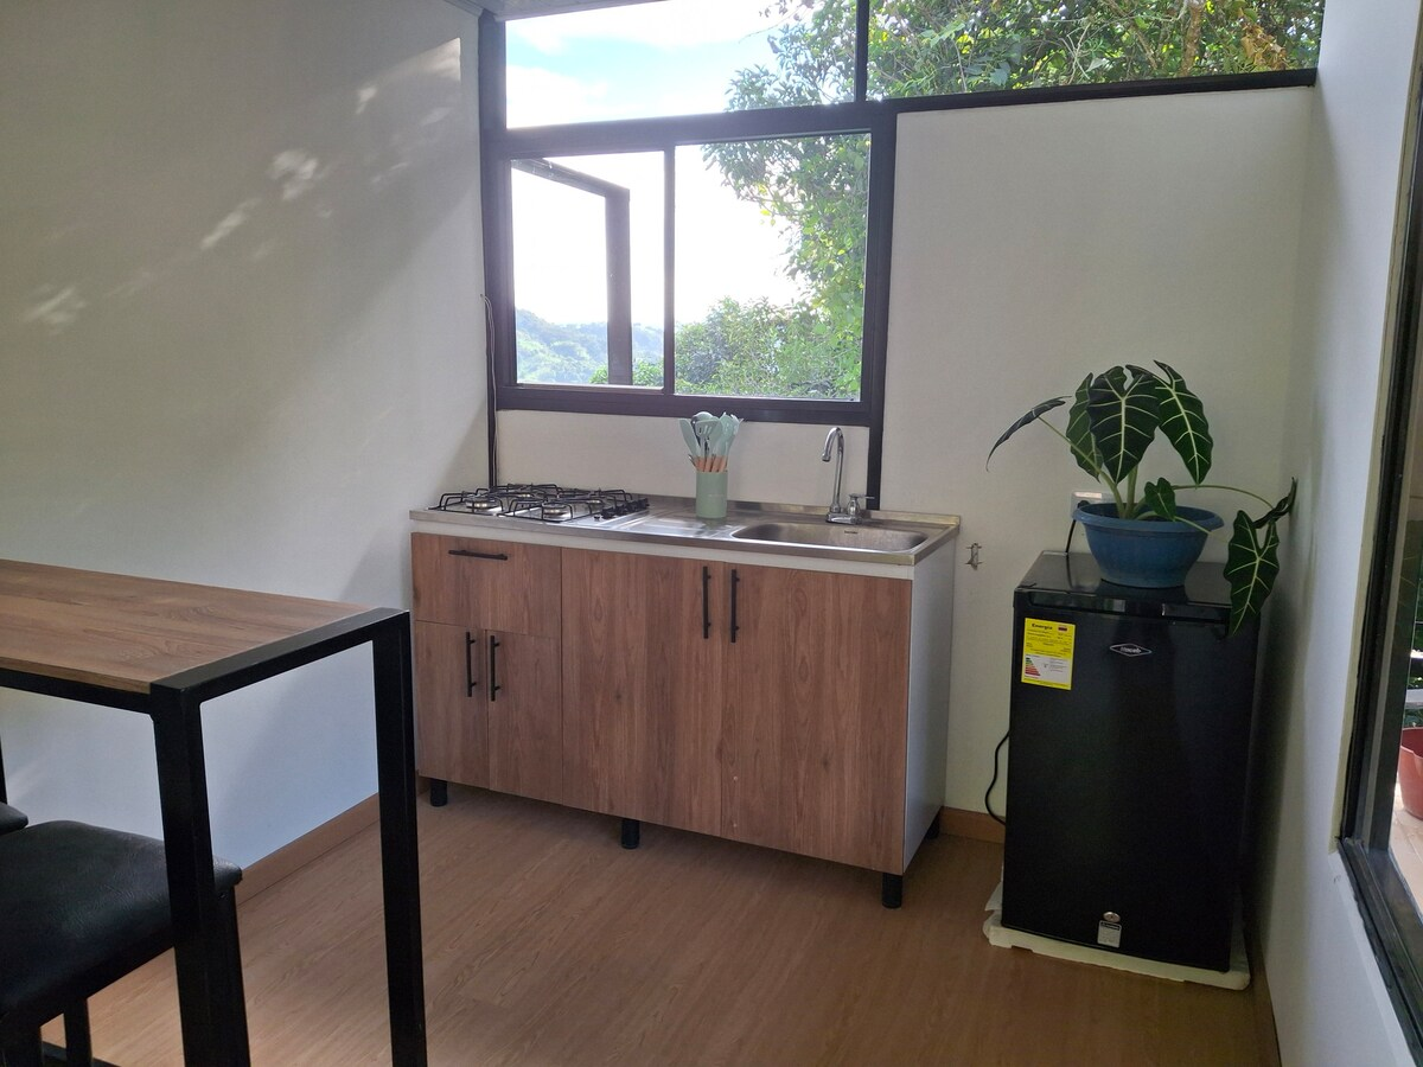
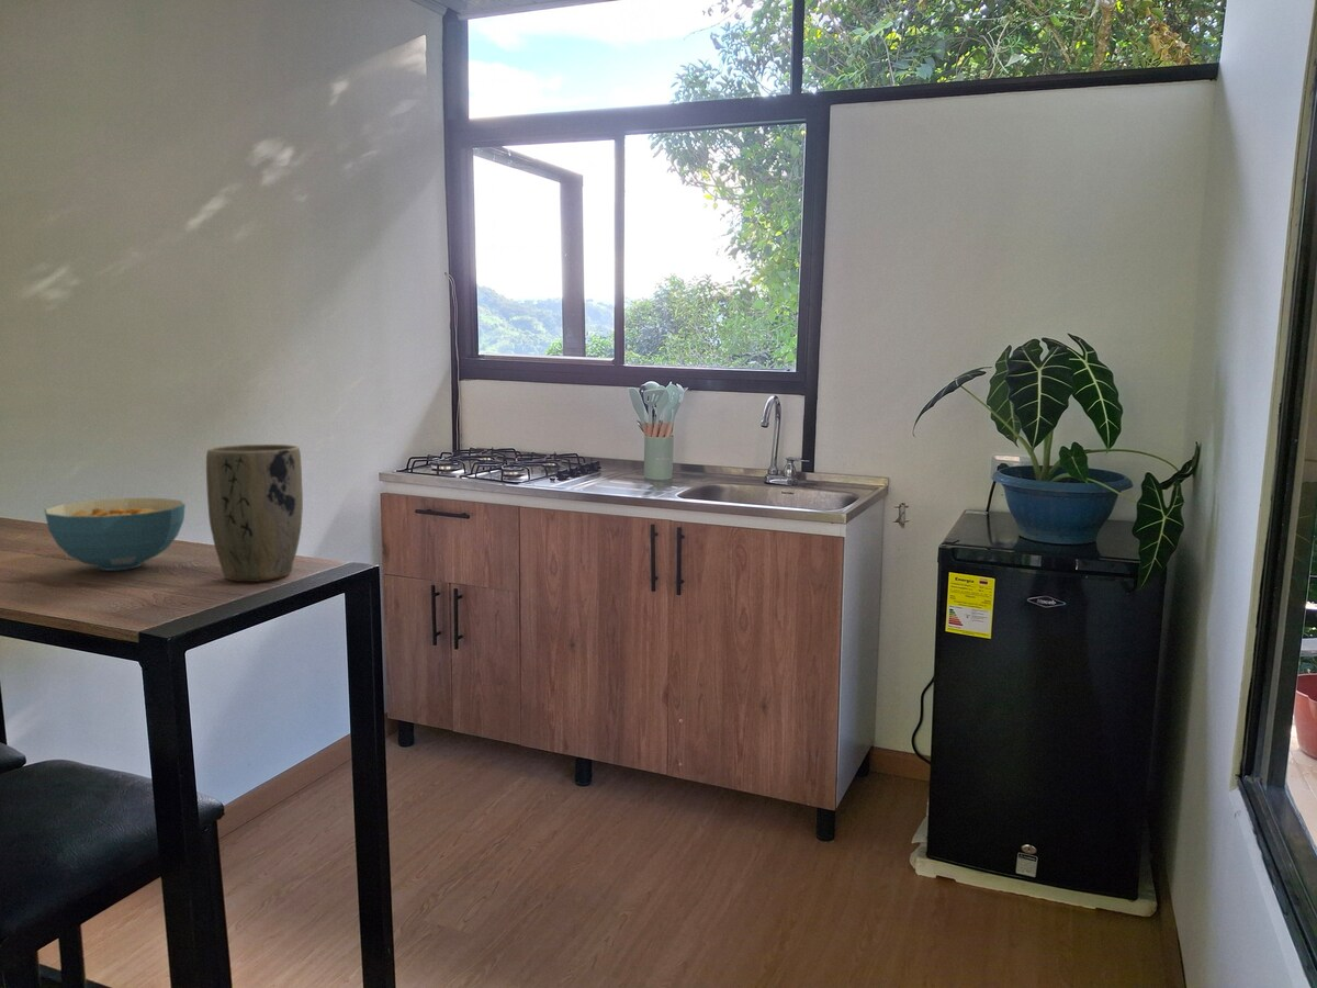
+ cereal bowl [43,497,187,572]
+ plant pot [205,444,304,583]
